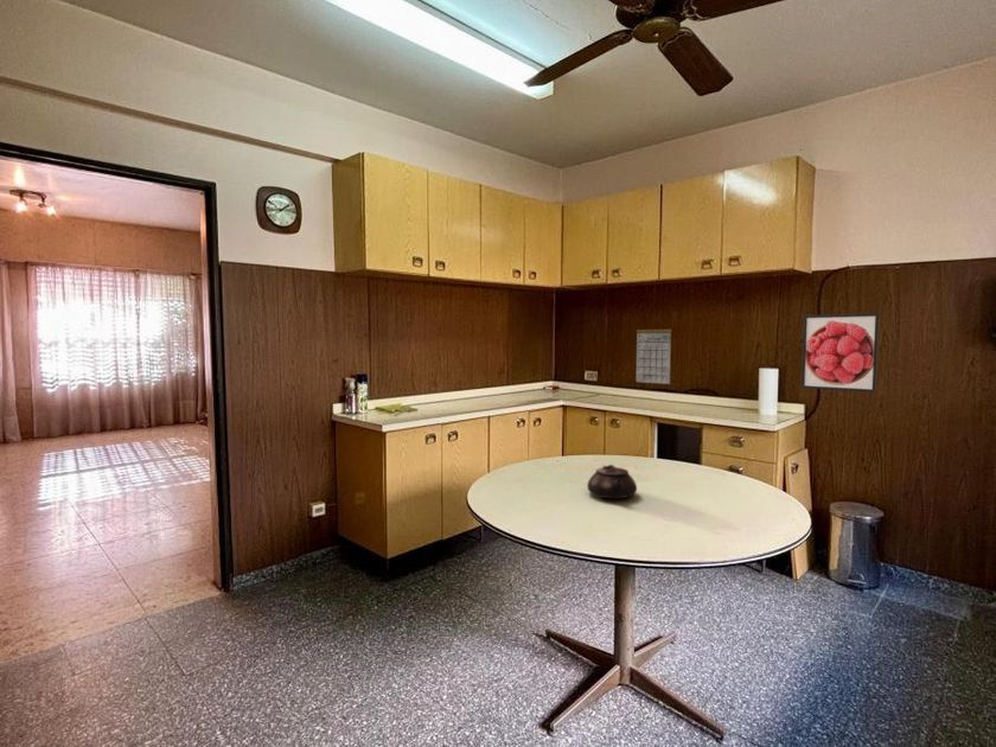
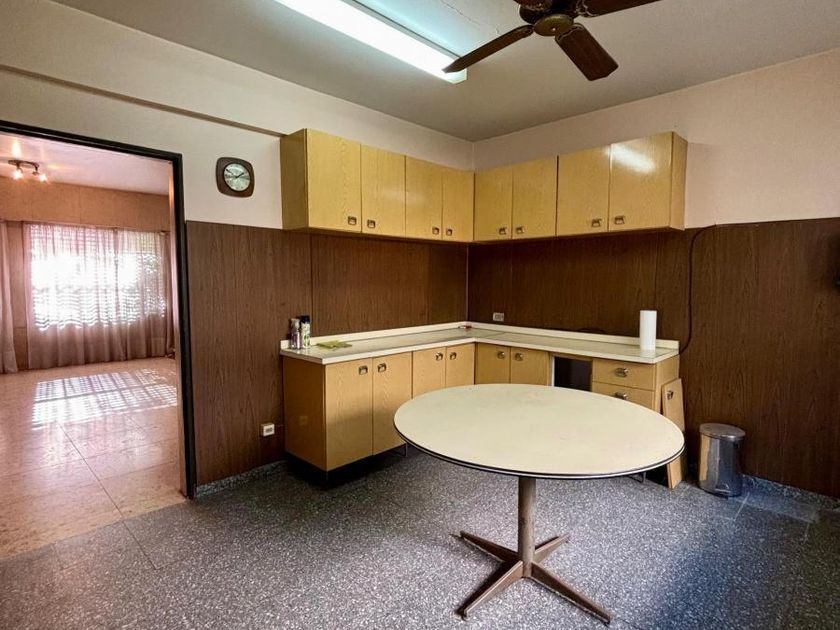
- teapot [586,464,638,499]
- calendar [636,317,673,385]
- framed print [800,312,881,394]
